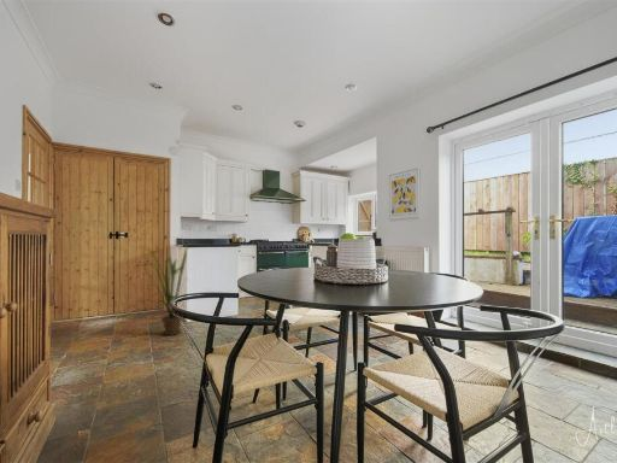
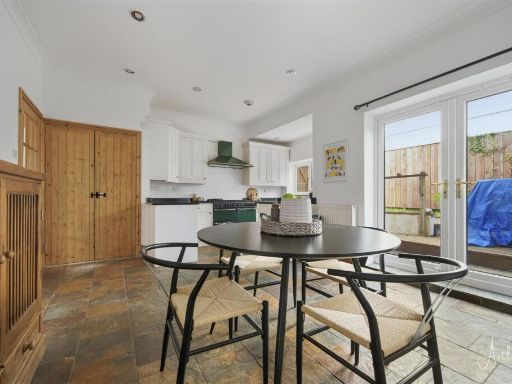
- house plant [139,246,188,336]
